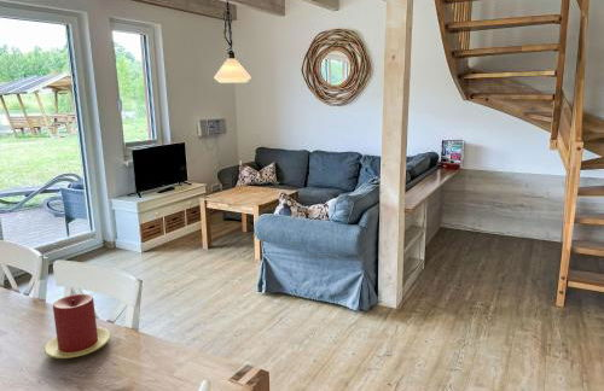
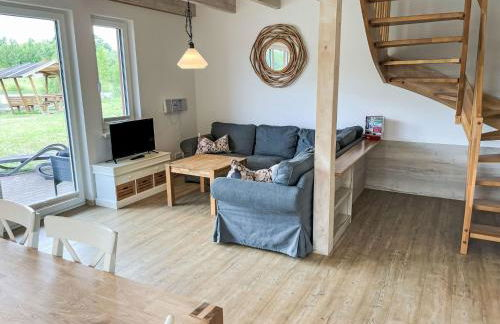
- candle [43,293,111,360]
